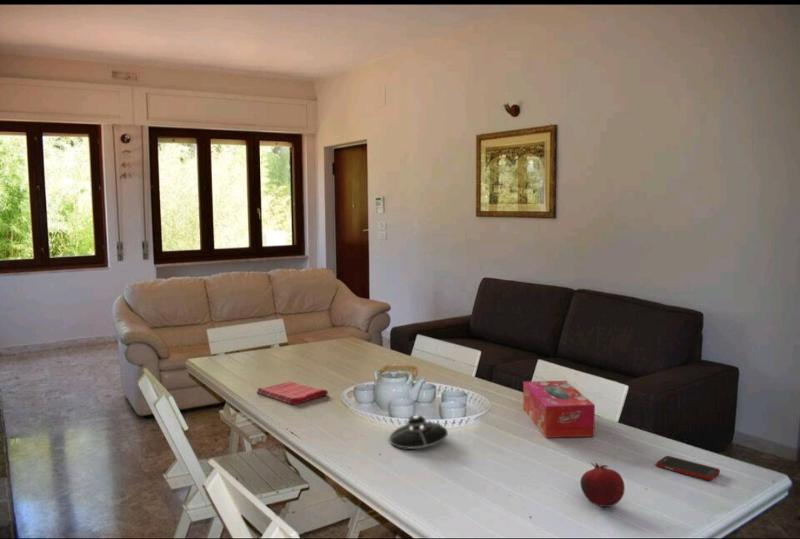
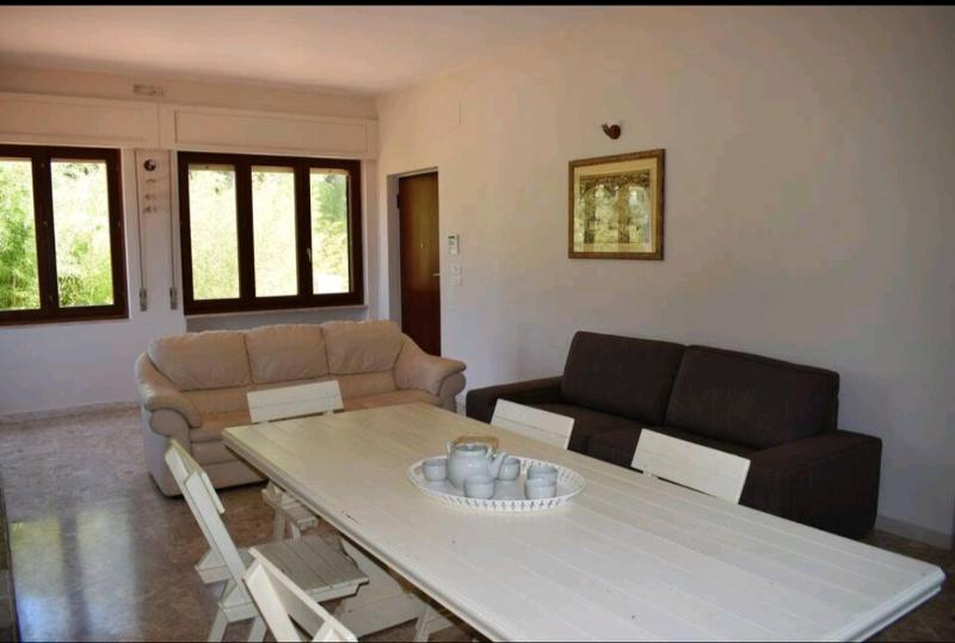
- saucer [388,415,449,450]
- dish towel [256,380,329,406]
- tissue box [522,380,596,439]
- cell phone [655,455,721,481]
- fruit [579,462,626,508]
